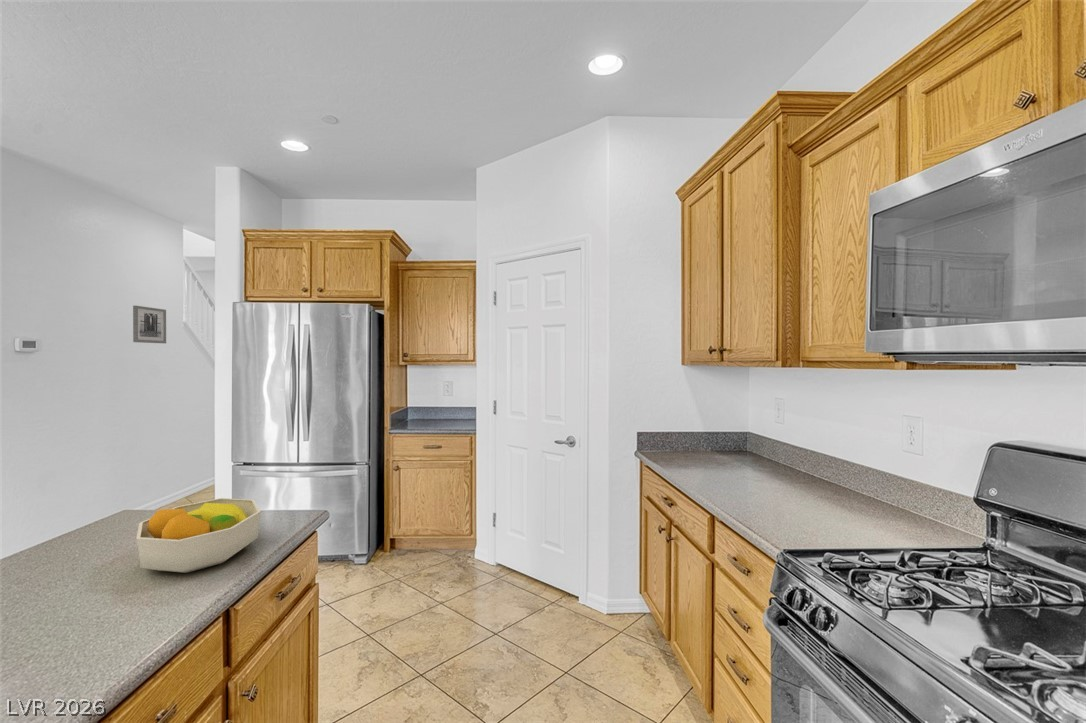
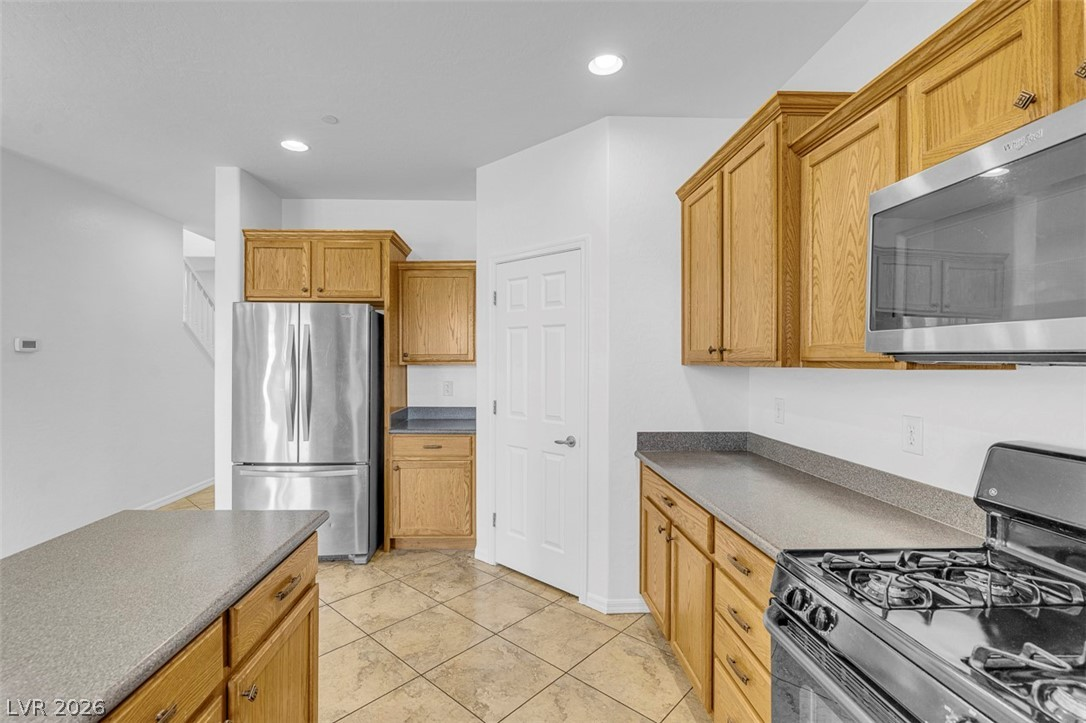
- fruit bowl [135,497,262,574]
- wall art [132,305,167,344]
